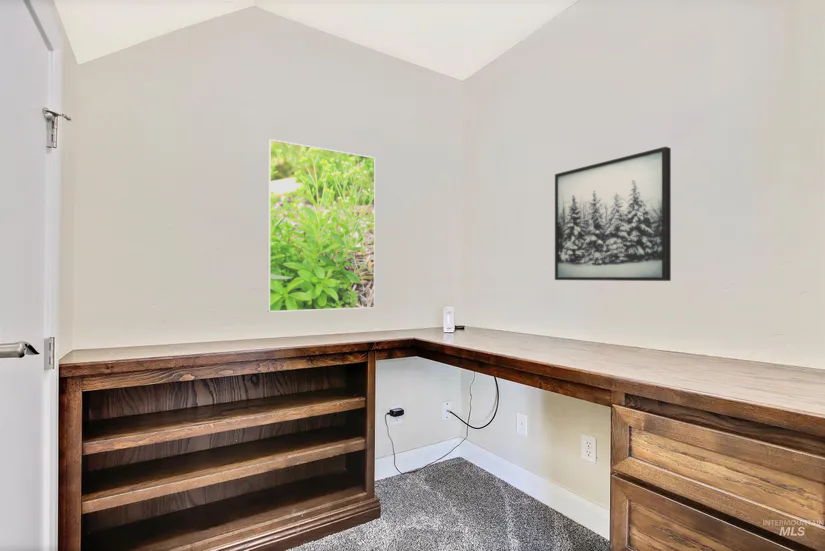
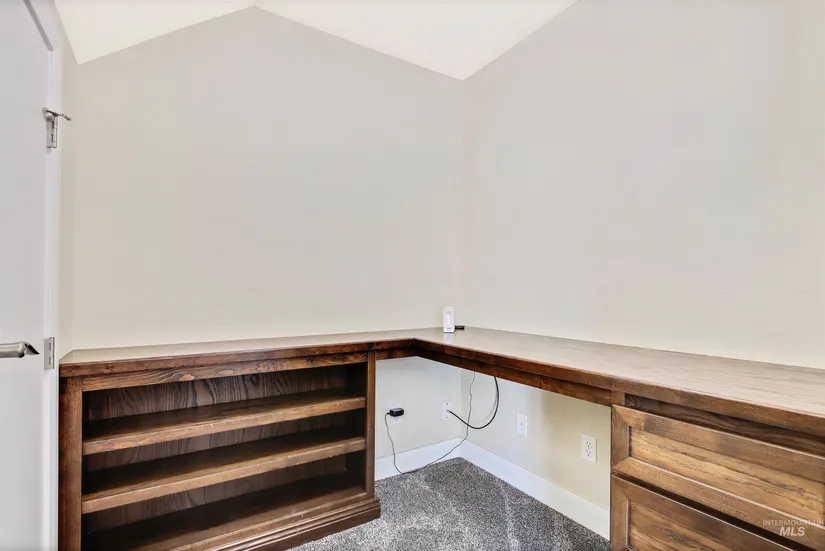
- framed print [266,138,376,313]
- wall art [554,146,672,282]
